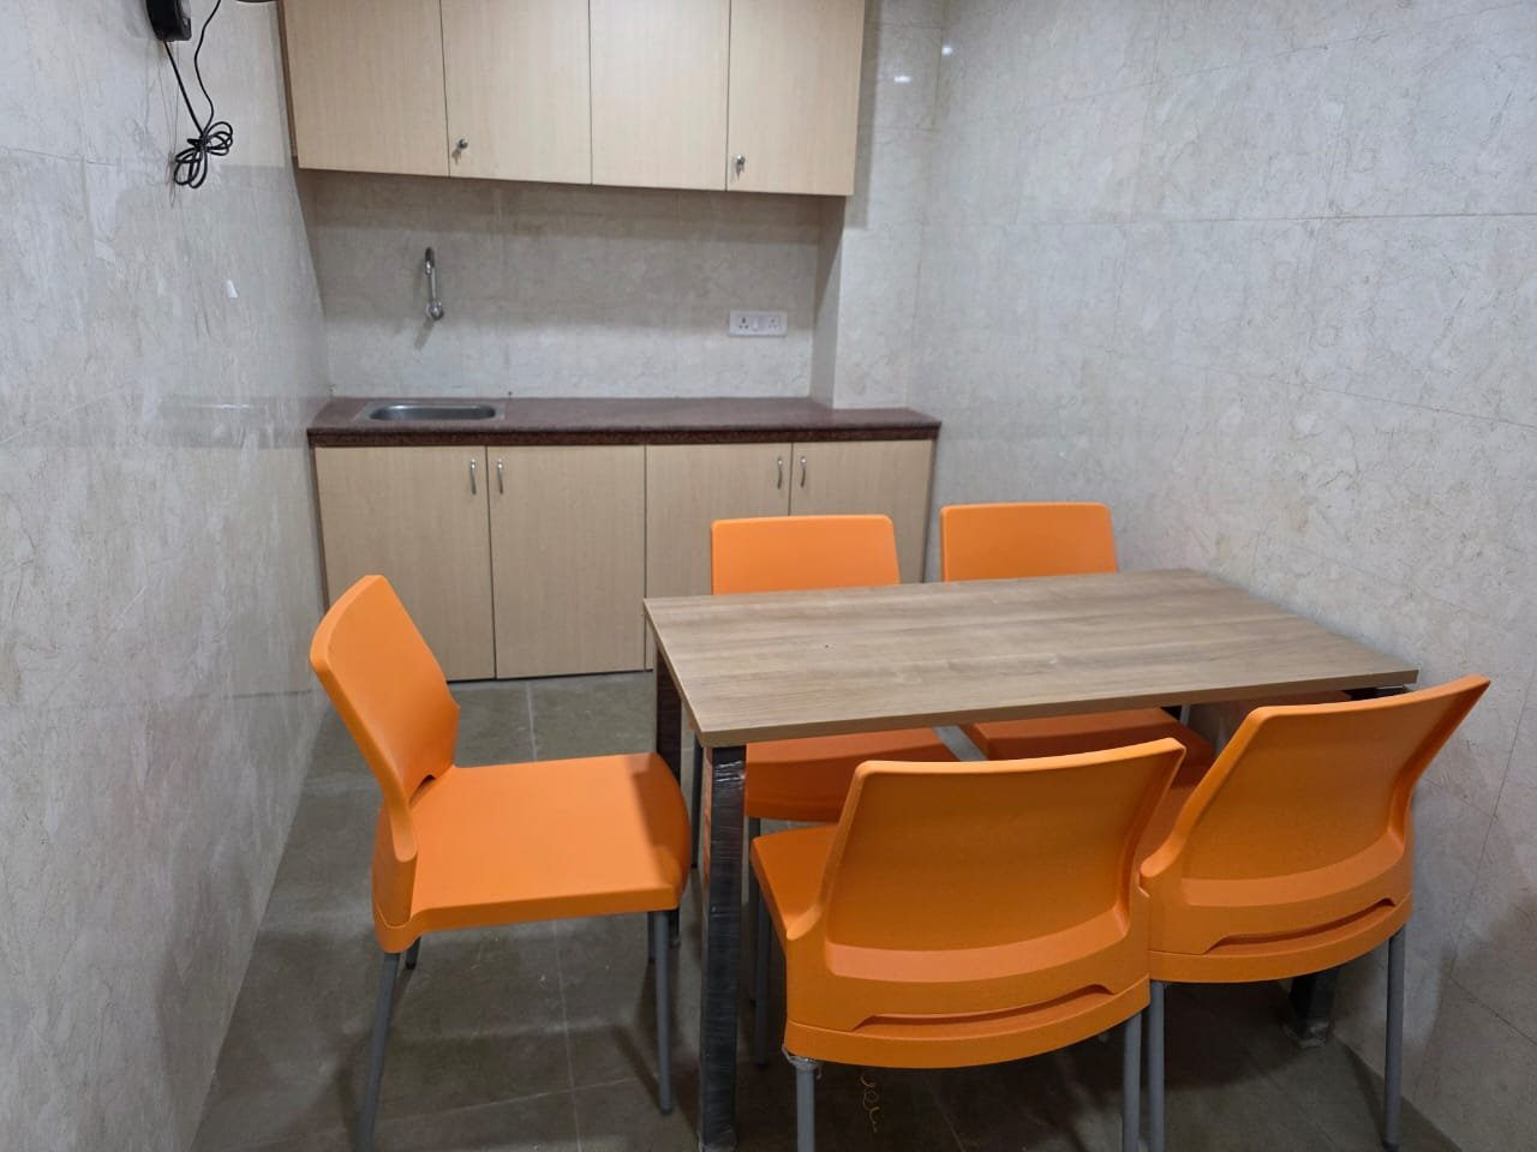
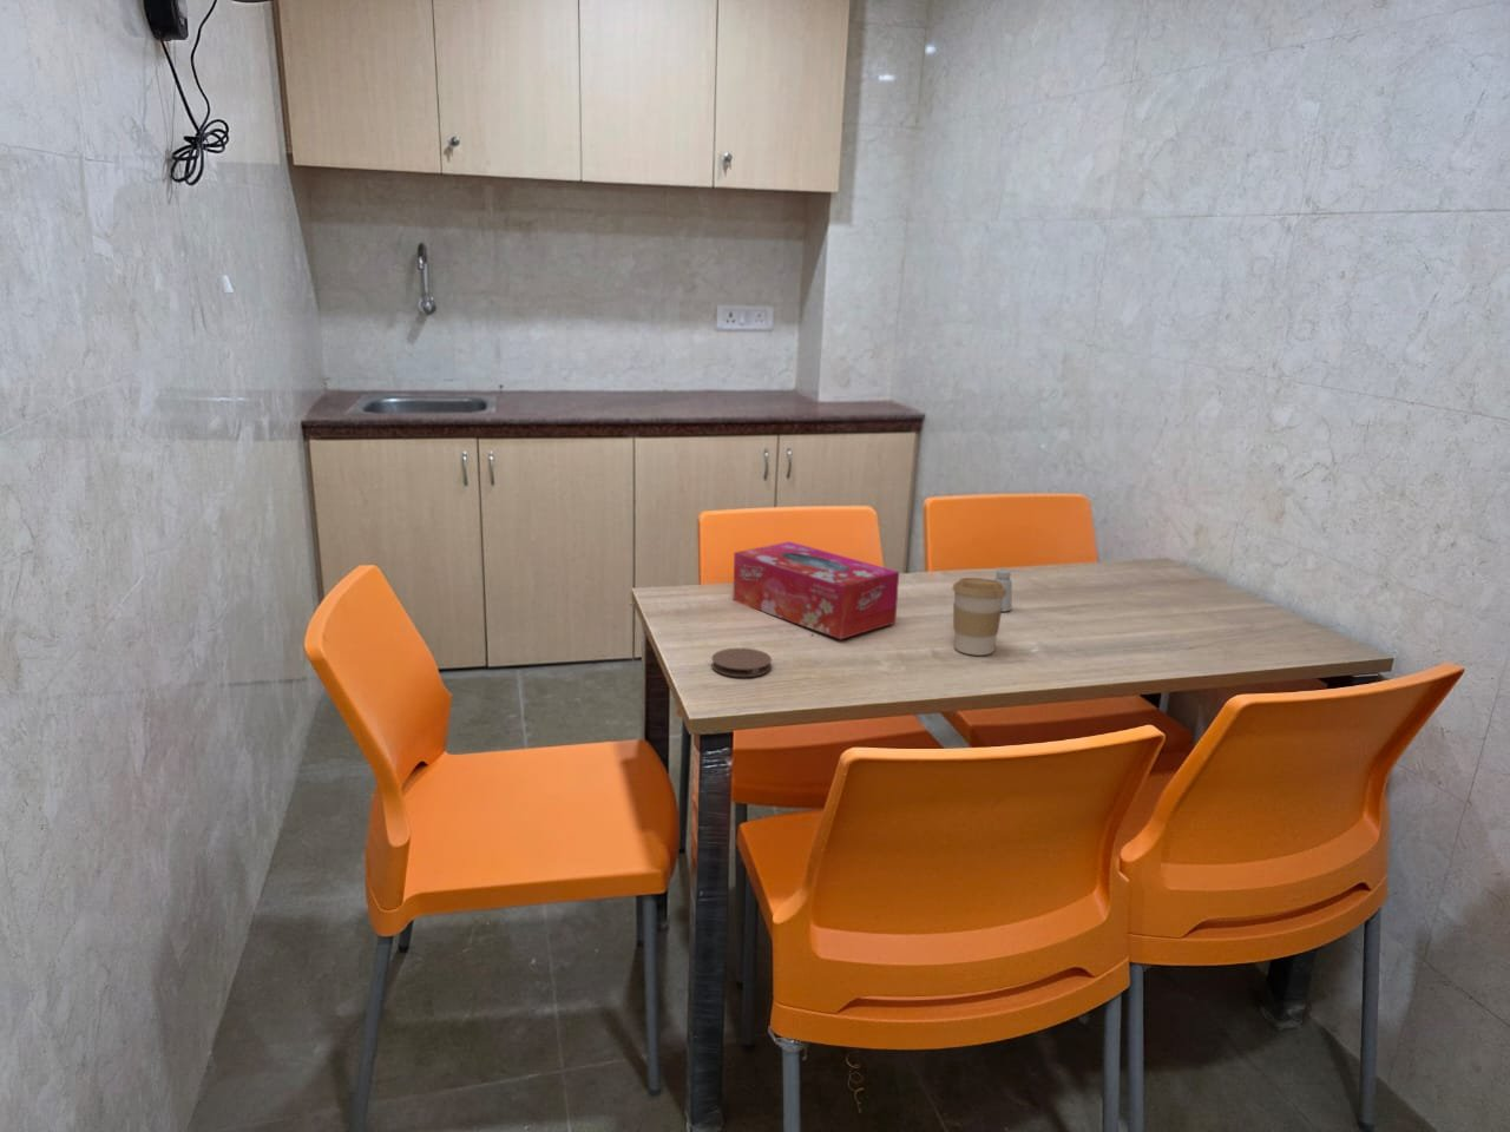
+ saltshaker [992,567,1013,612]
+ coaster [710,647,773,678]
+ coffee cup [951,577,1006,656]
+ tissue box [731,540,900,640]
